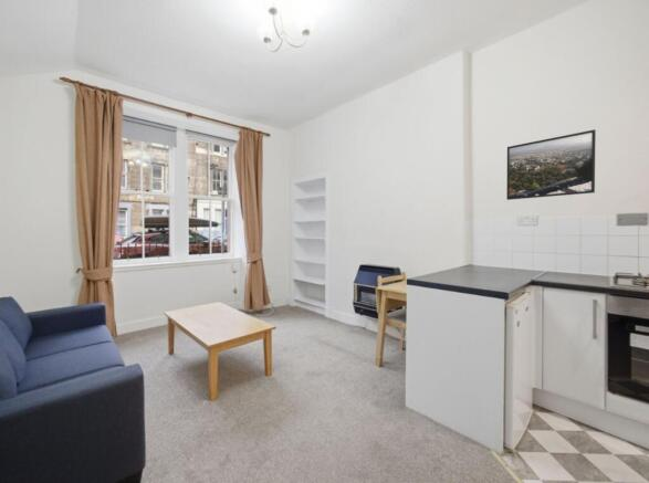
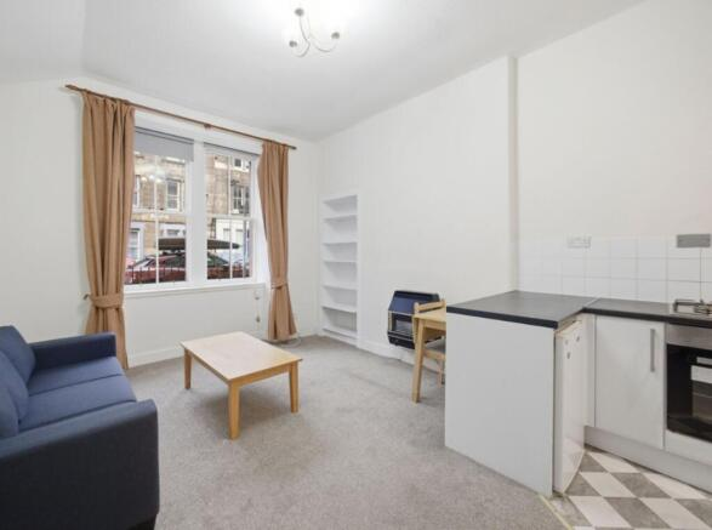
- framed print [505,128,597,201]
